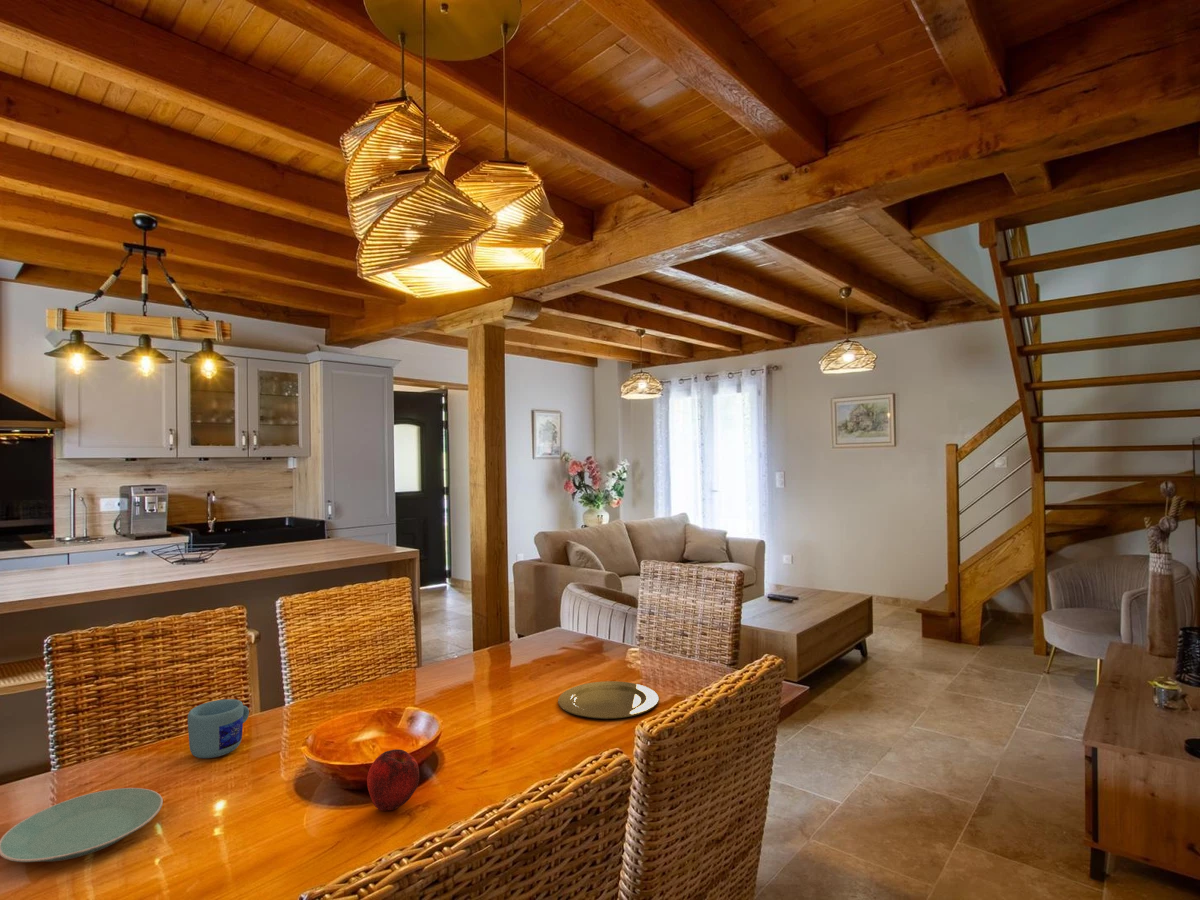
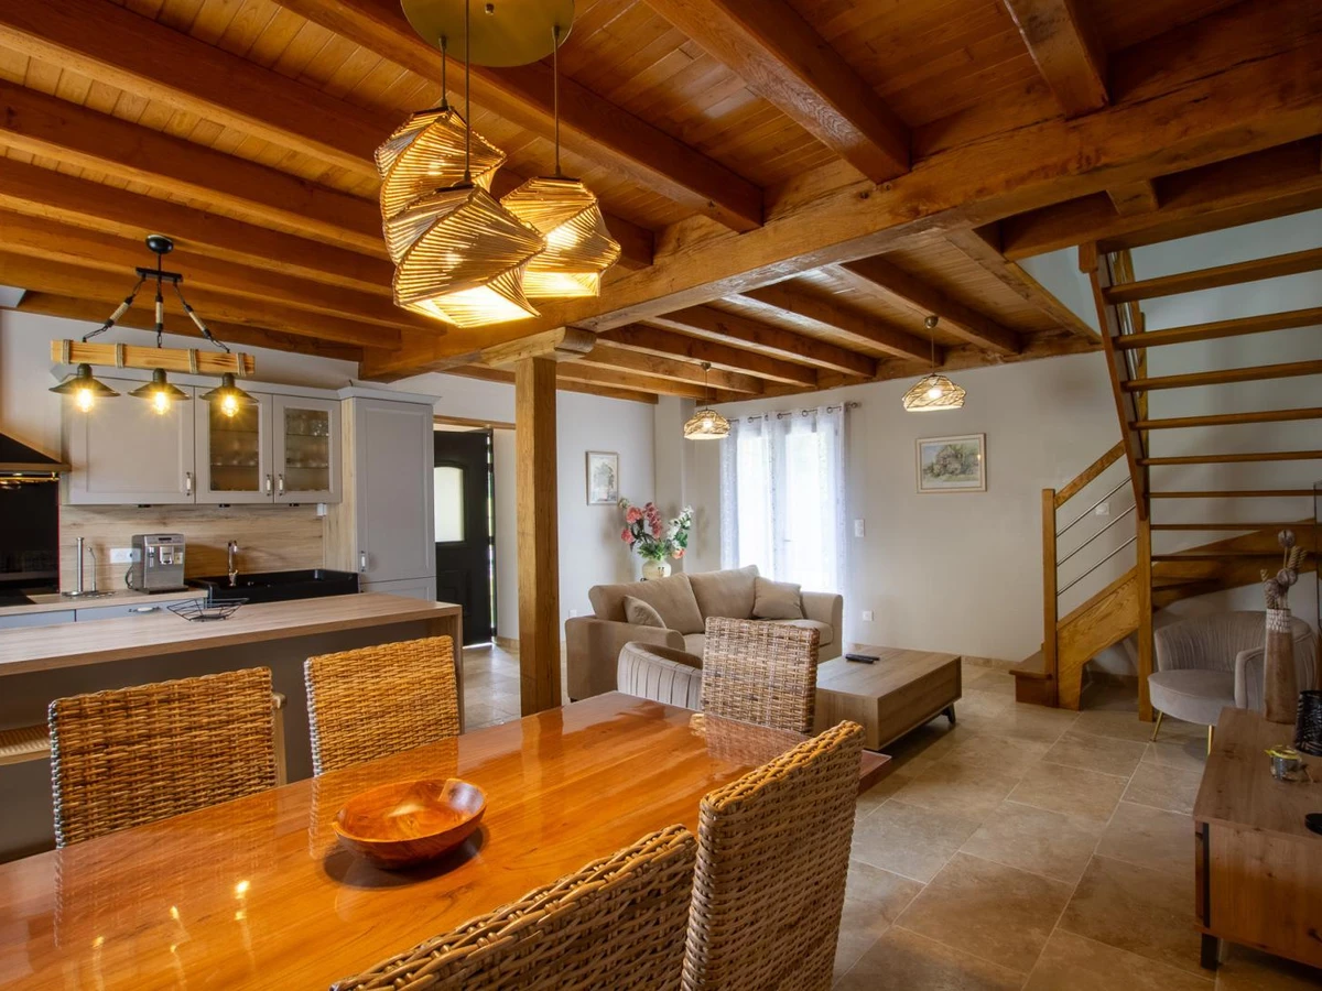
- mug [187,698,250,759]
- apple [366,748,420,812]
- plate [0,787,164,863]
- plate [557,680,660,720]
